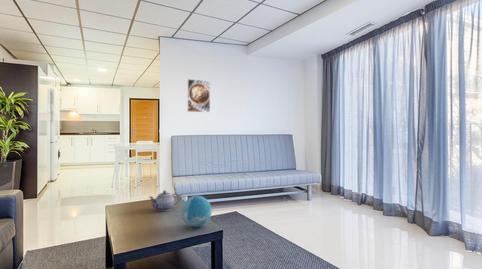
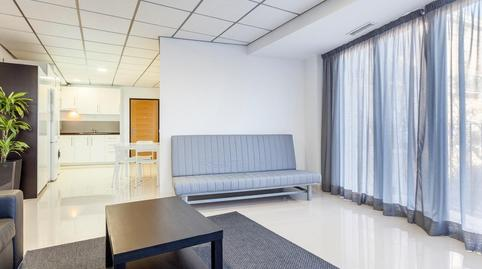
- decorative ball [180,195,213,228]
- teapot [148,190,181,212]
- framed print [186,78,211,113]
